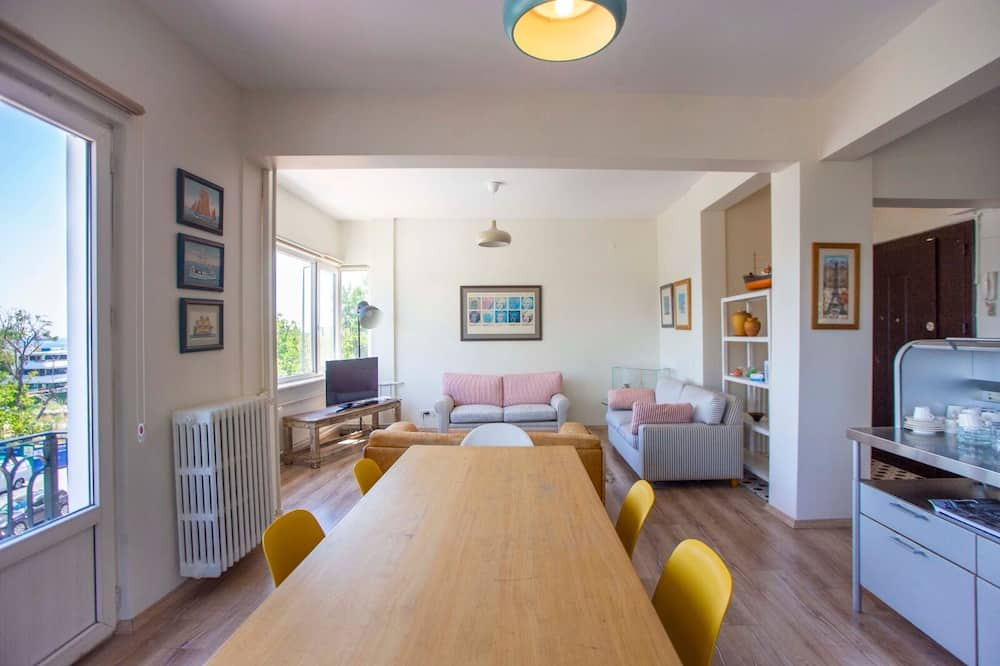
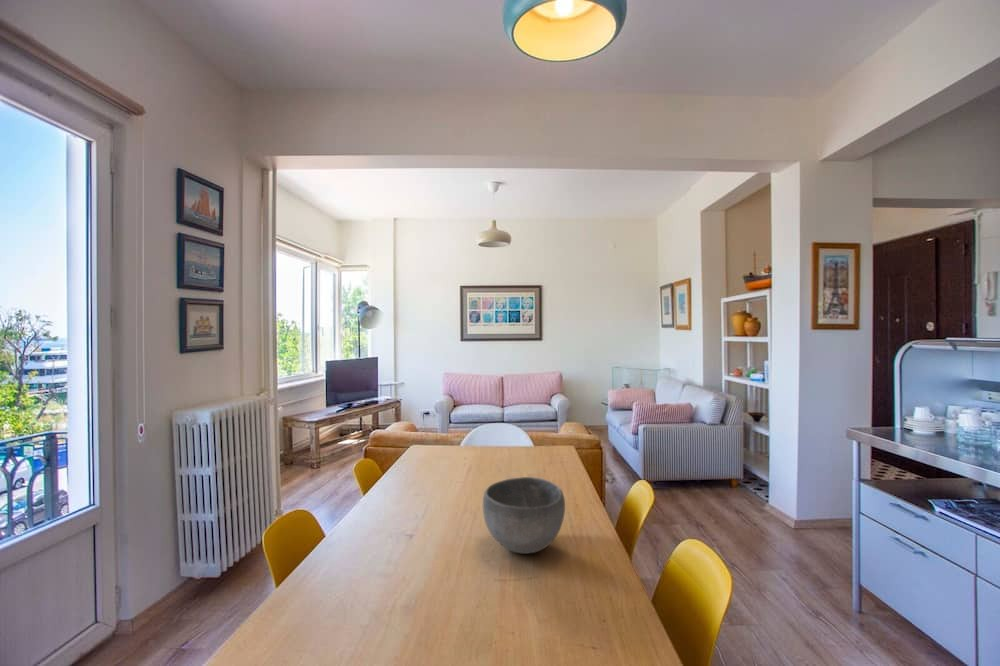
+ bowl [482,476,566,555]
